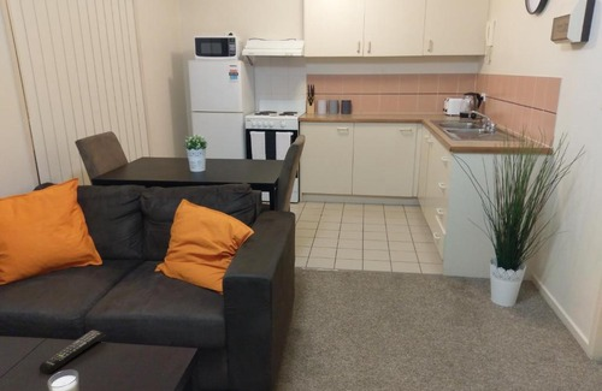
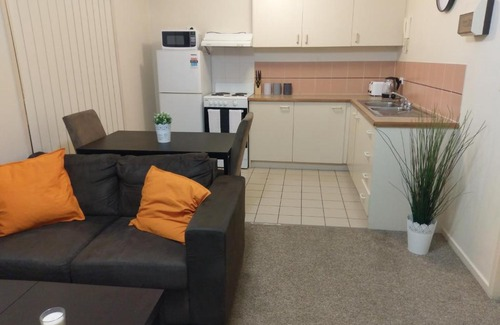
- remote control [39,330,107,375]
